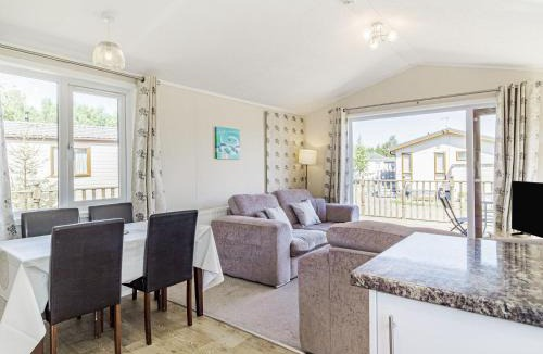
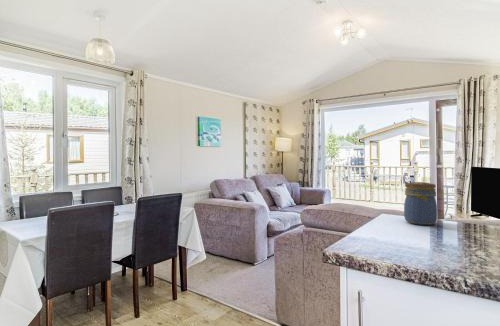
+ jar [403,181,438,226]
